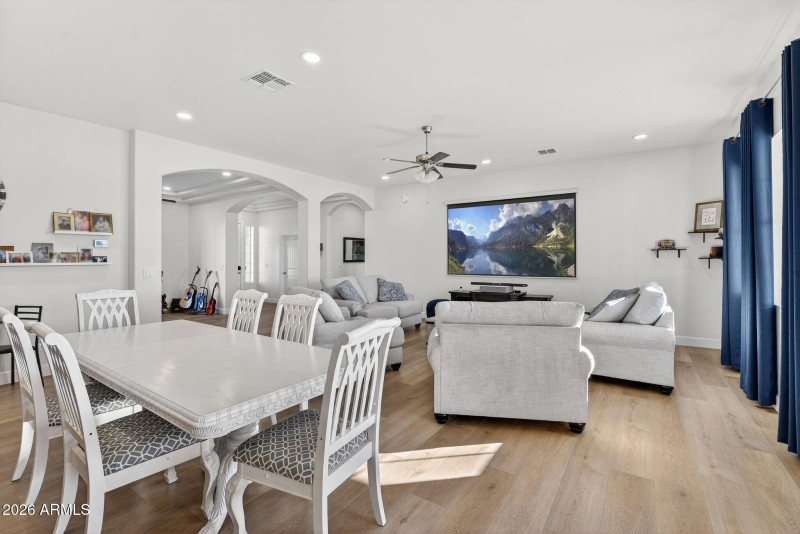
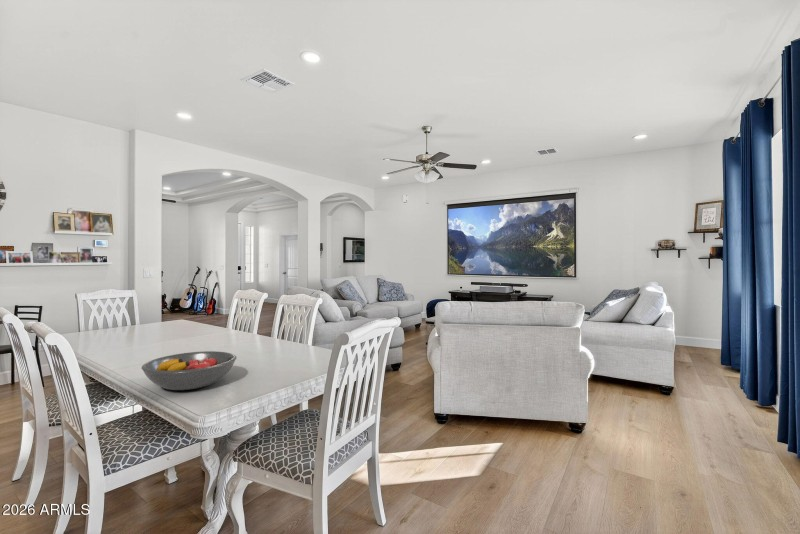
+ fruit bowl [141,350,237,391]
